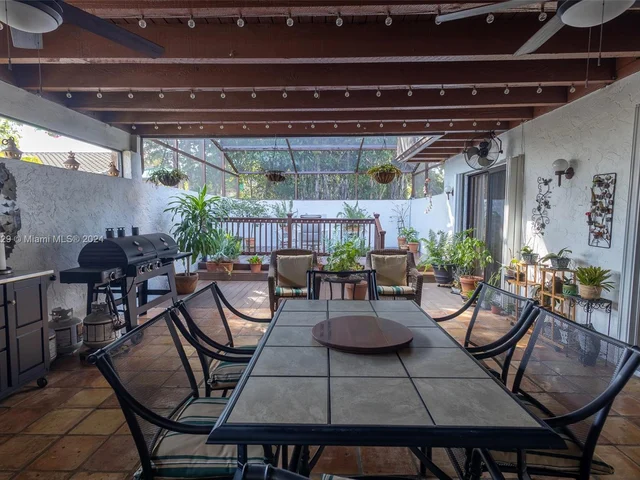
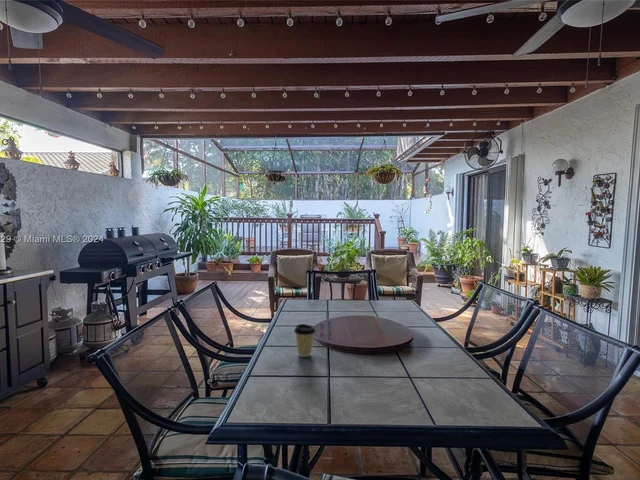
+ coffee cup [293,323,316,358]
